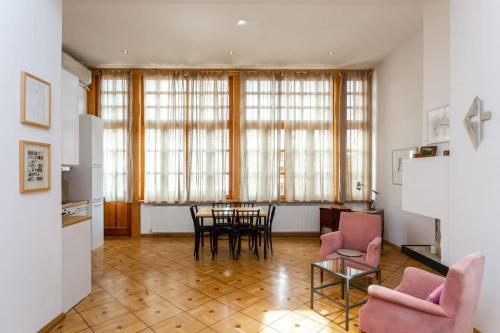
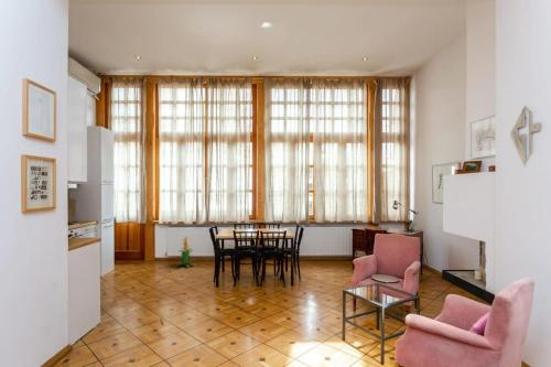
+ indoor plant [175,234,197,268]
